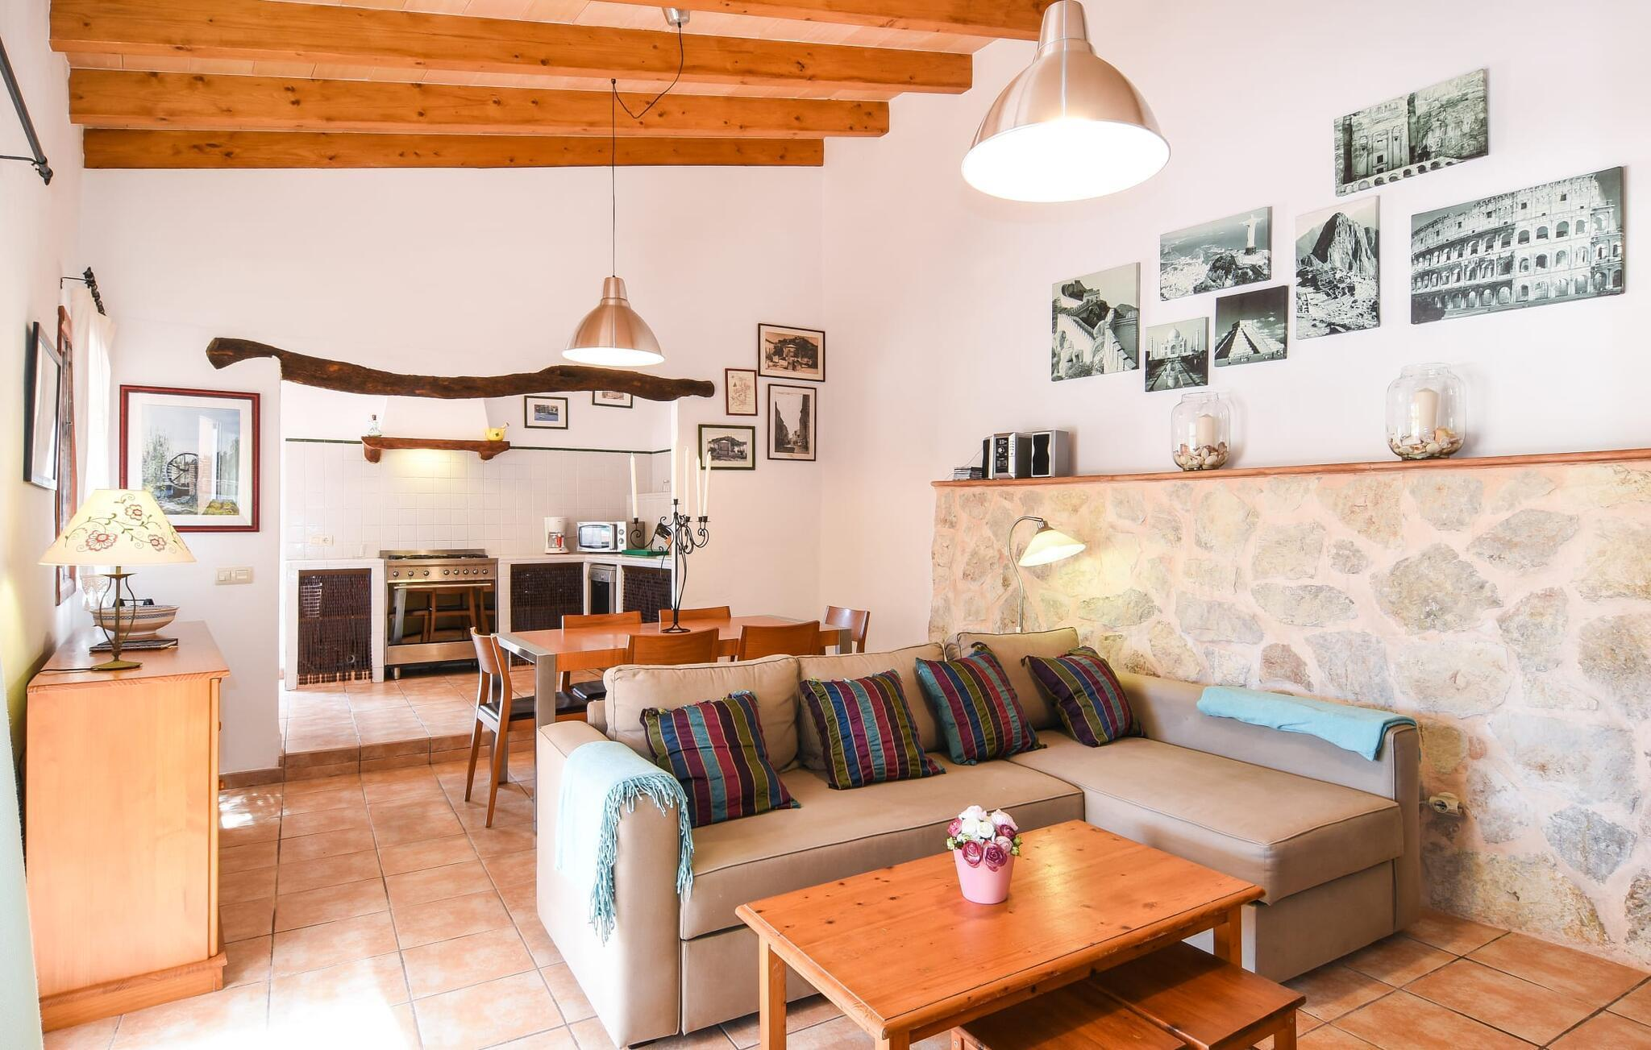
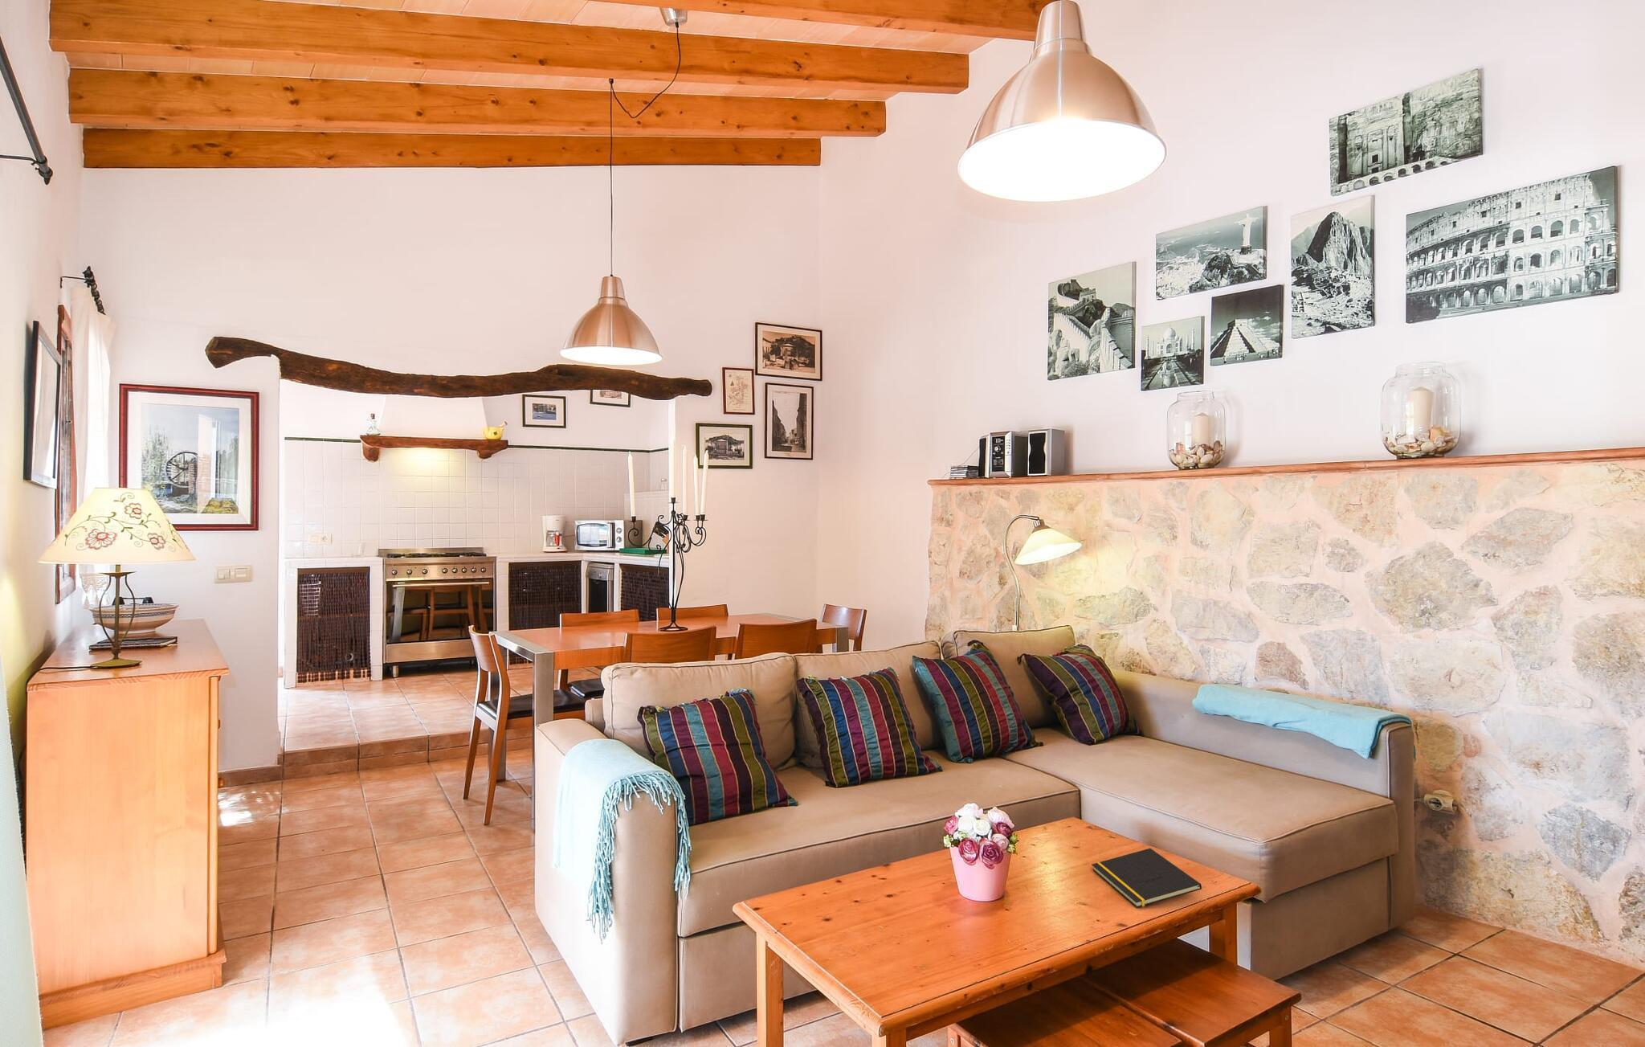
+ notepad [1091,848,1203,908]
